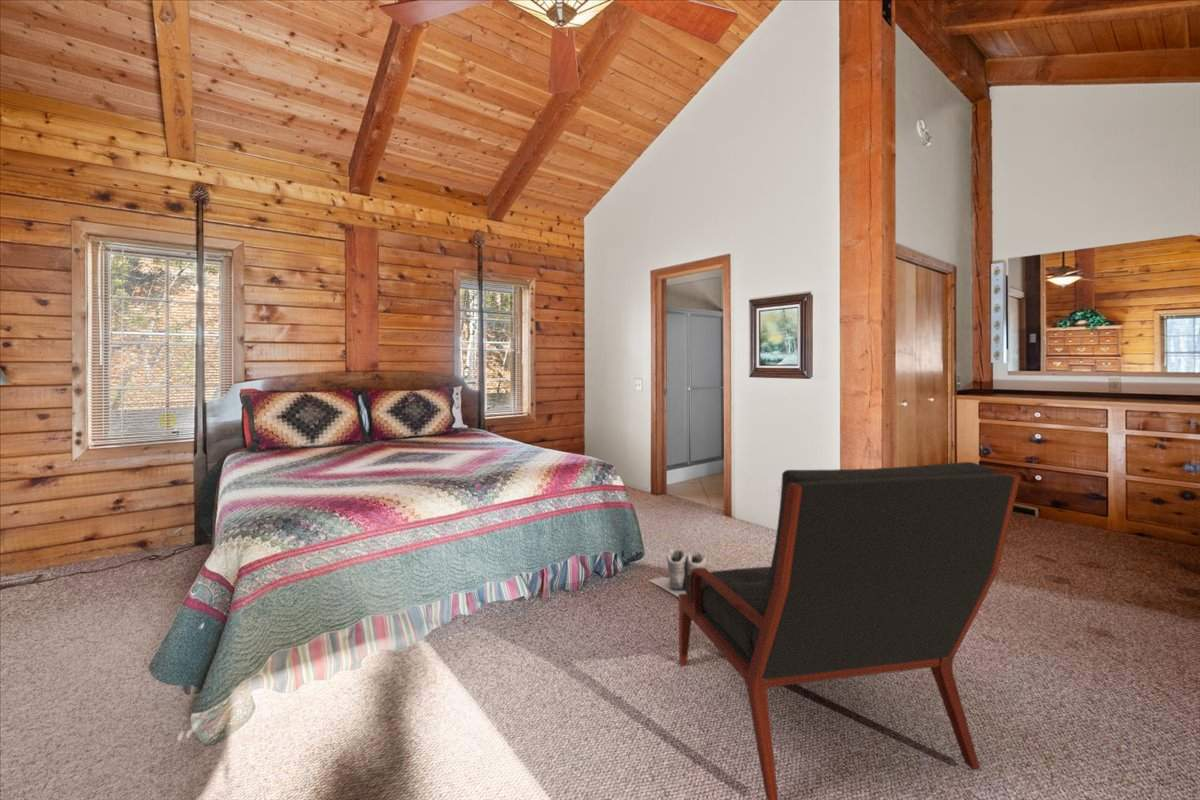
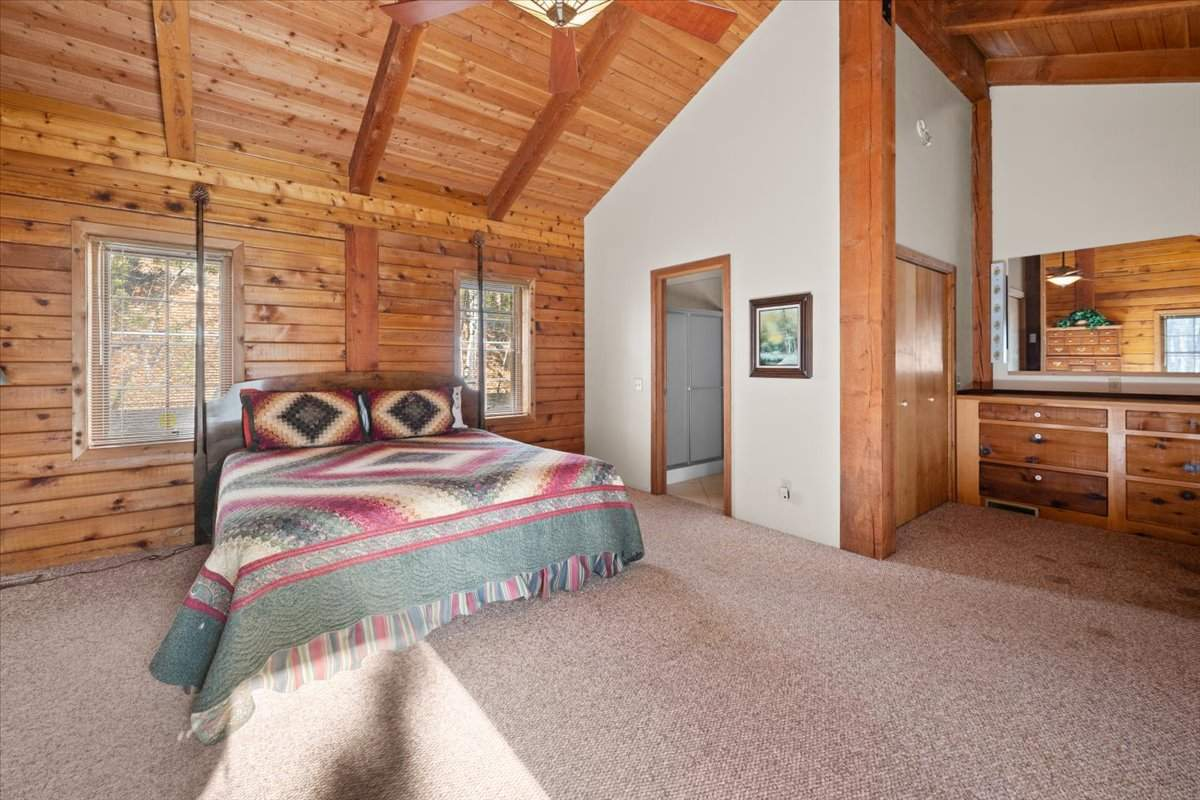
- armchair [678,461,1021,800]
- boots [647,548,710,598]
